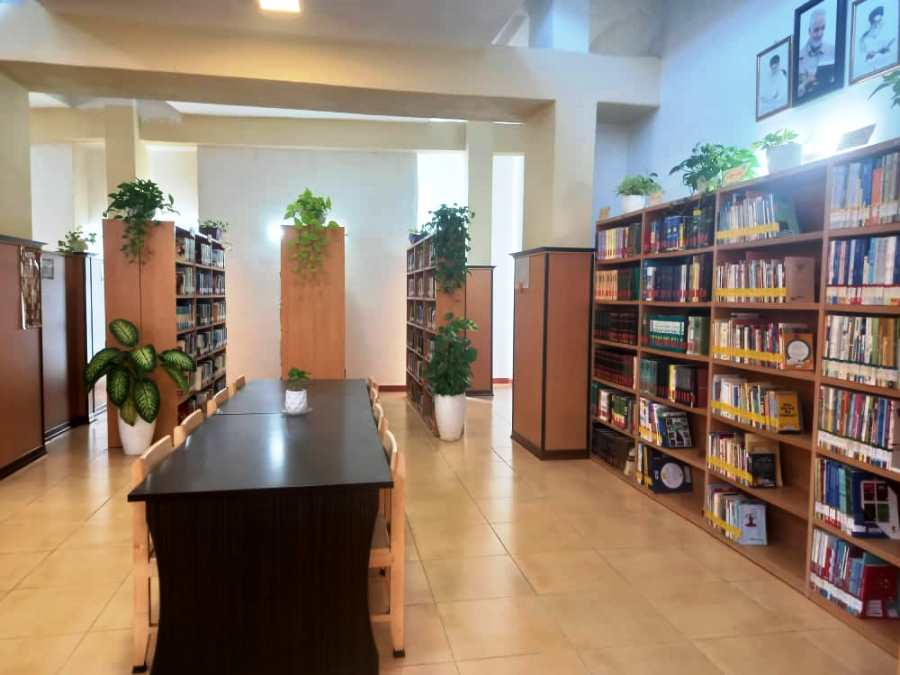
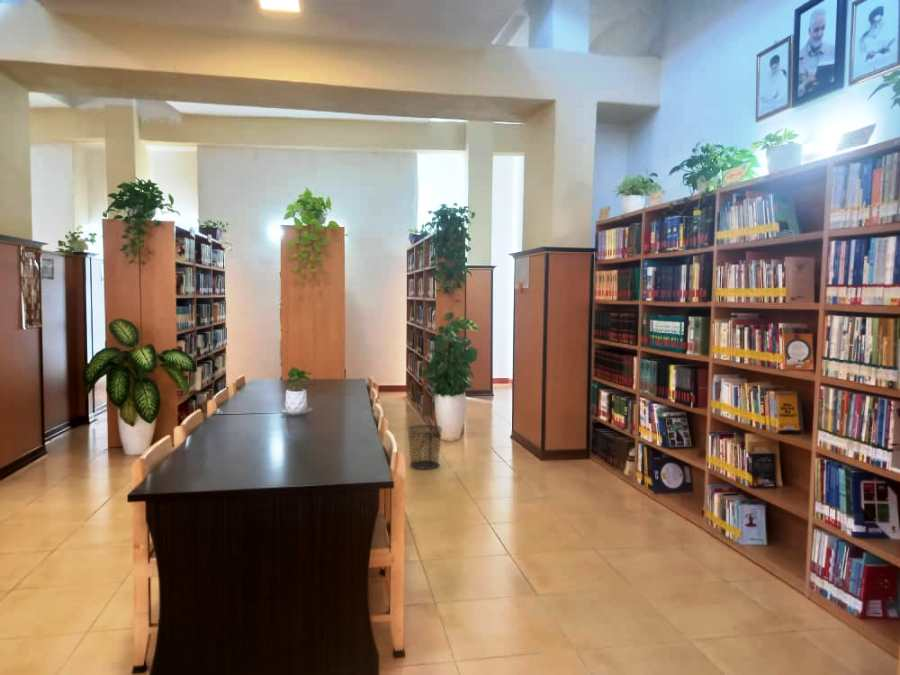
+ waste bin [406,424,443,470]
